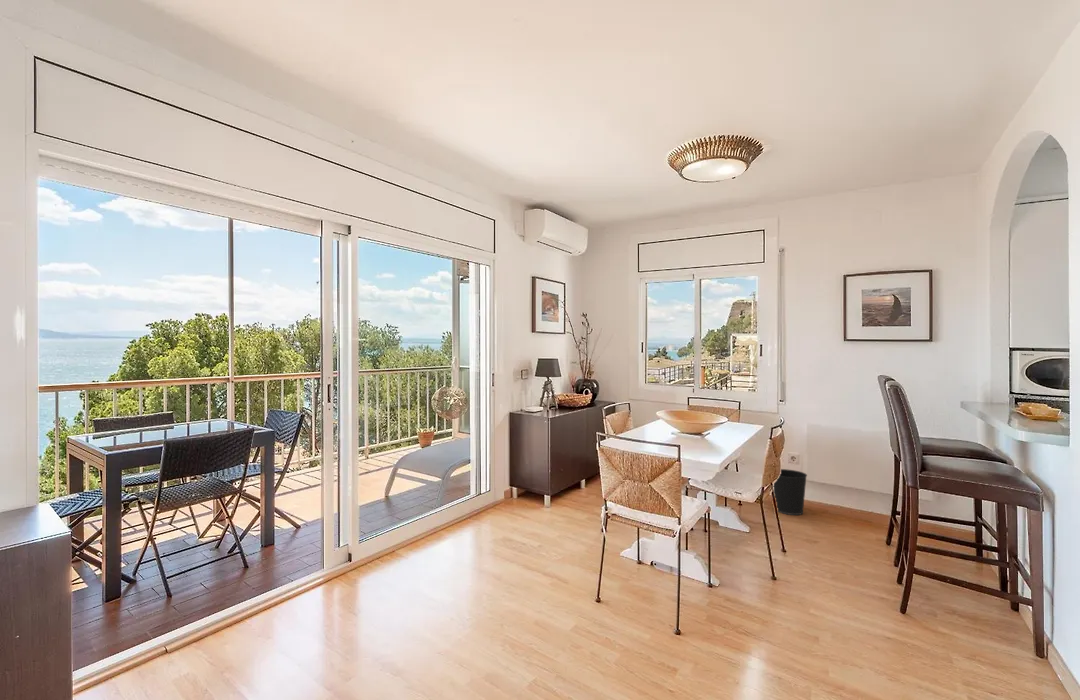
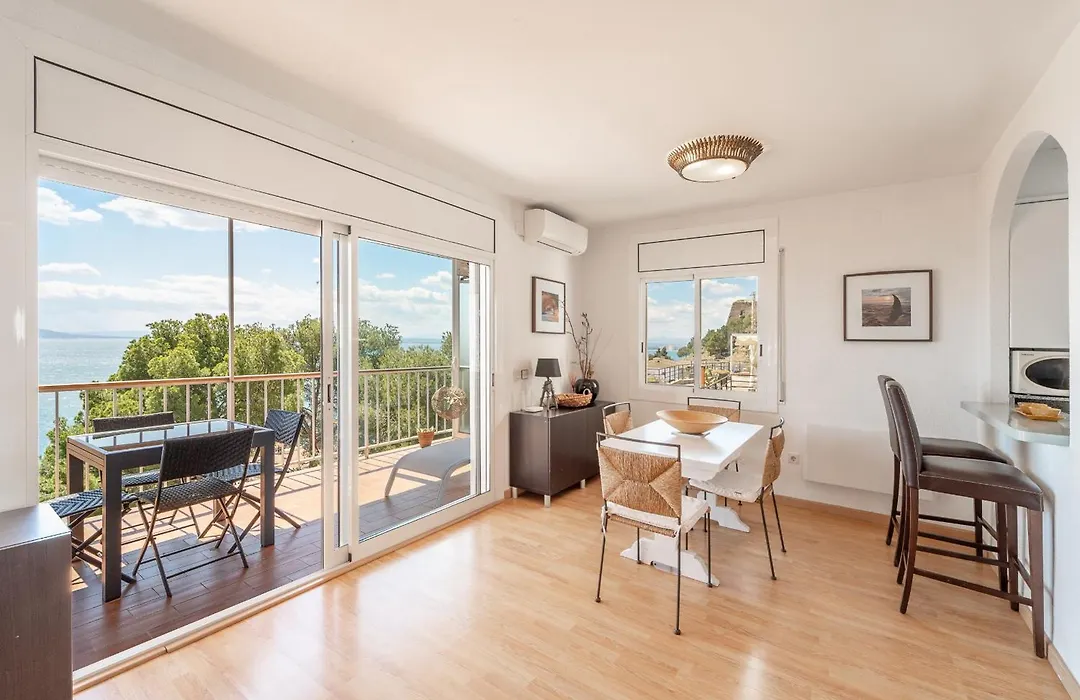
- wastebasket [772,468,808,516]
